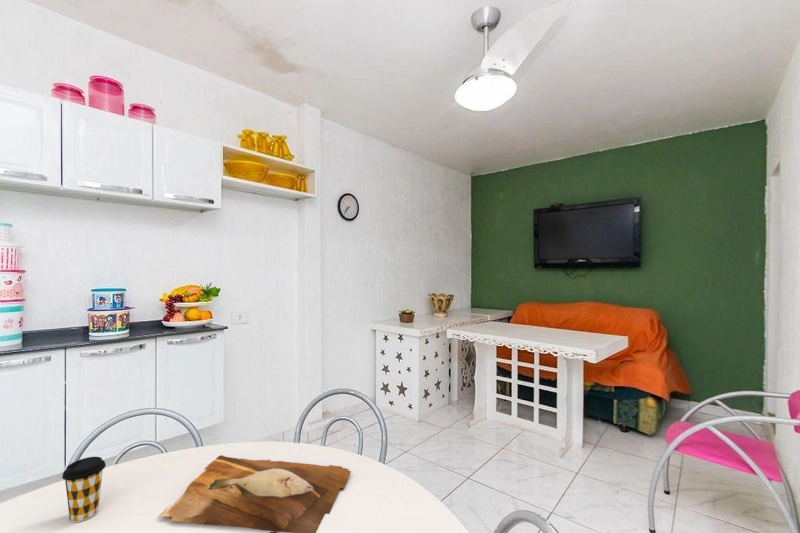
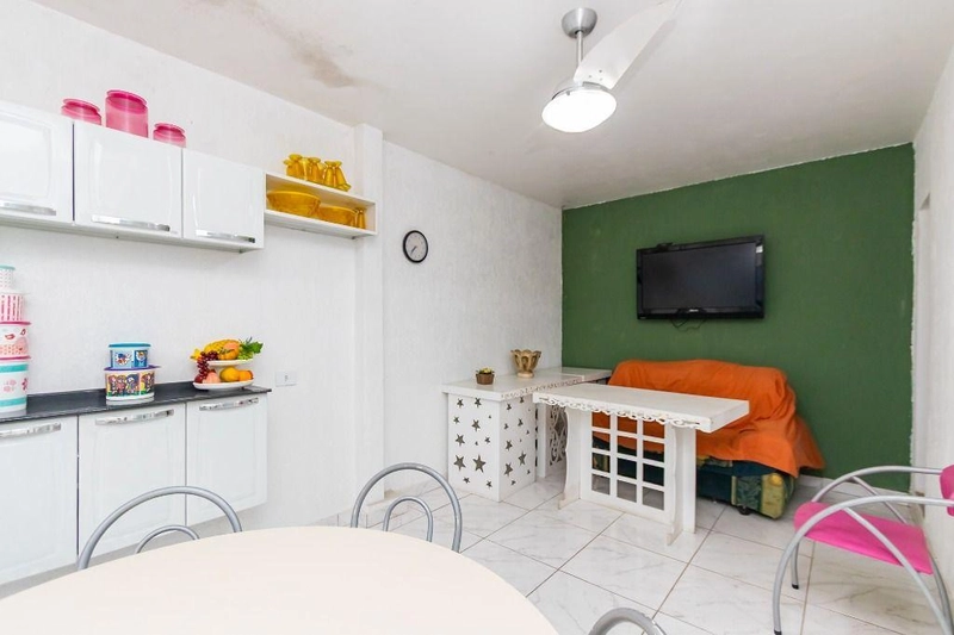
- coffee cup [61,456,107,523]
- cutting board [159,454,352,533]
